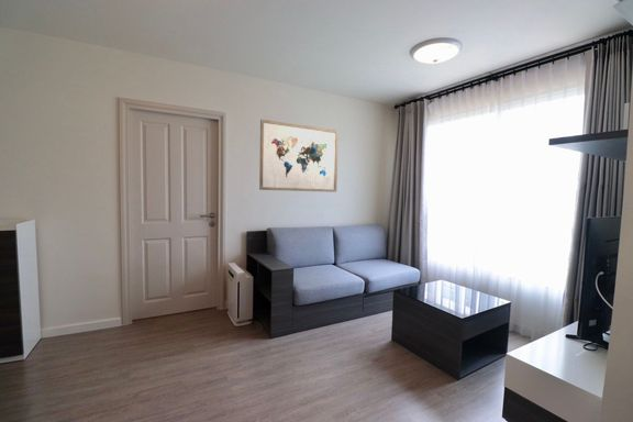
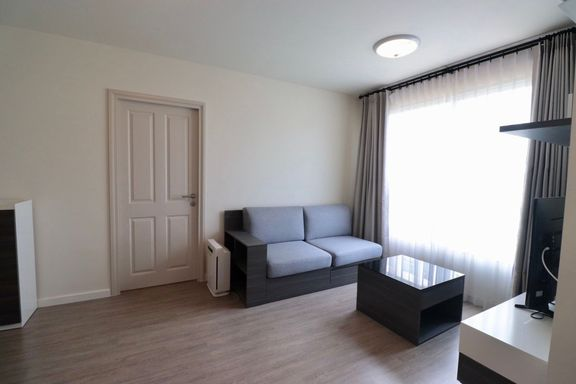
- wall art [258,119,340,193]
